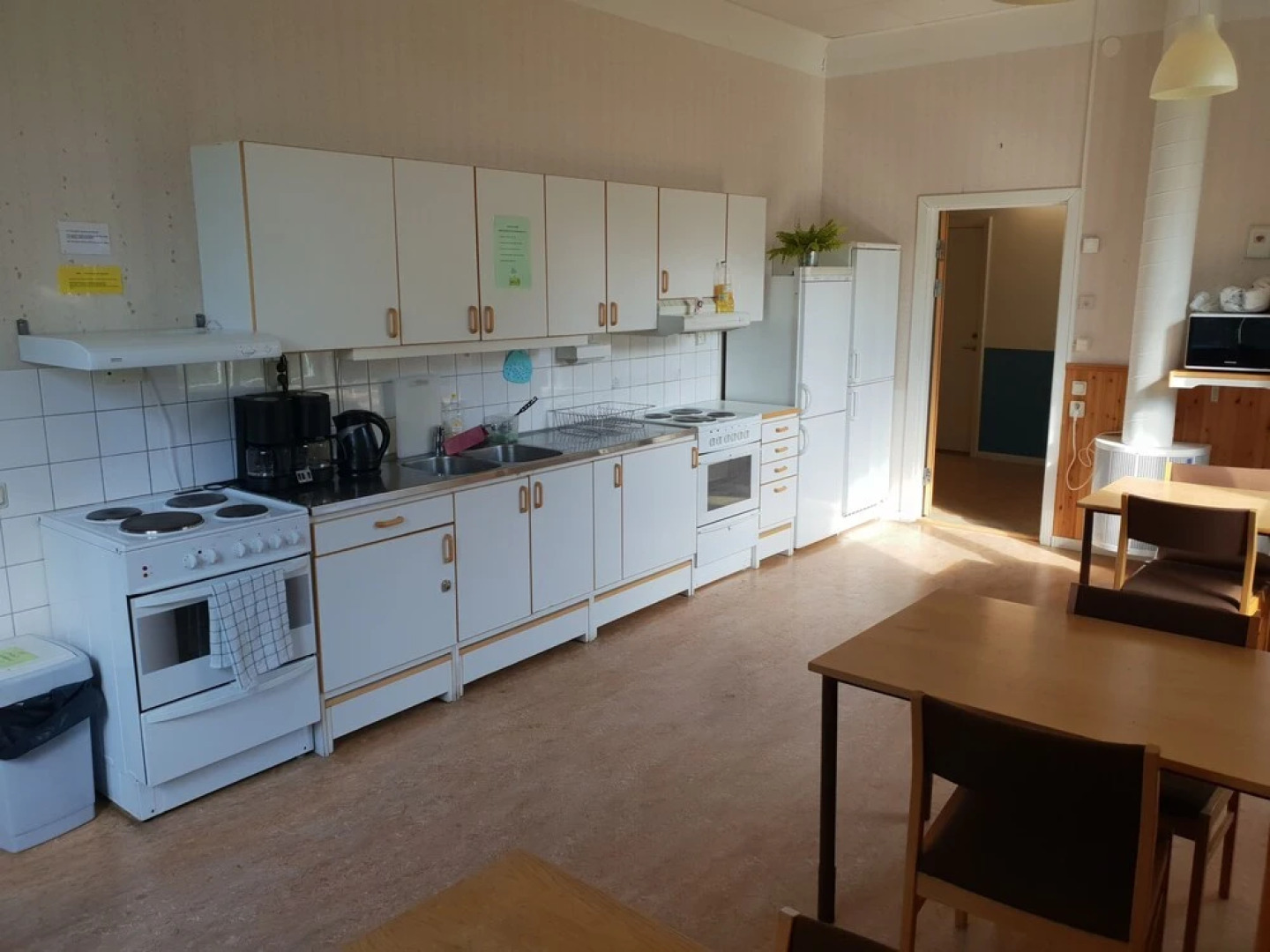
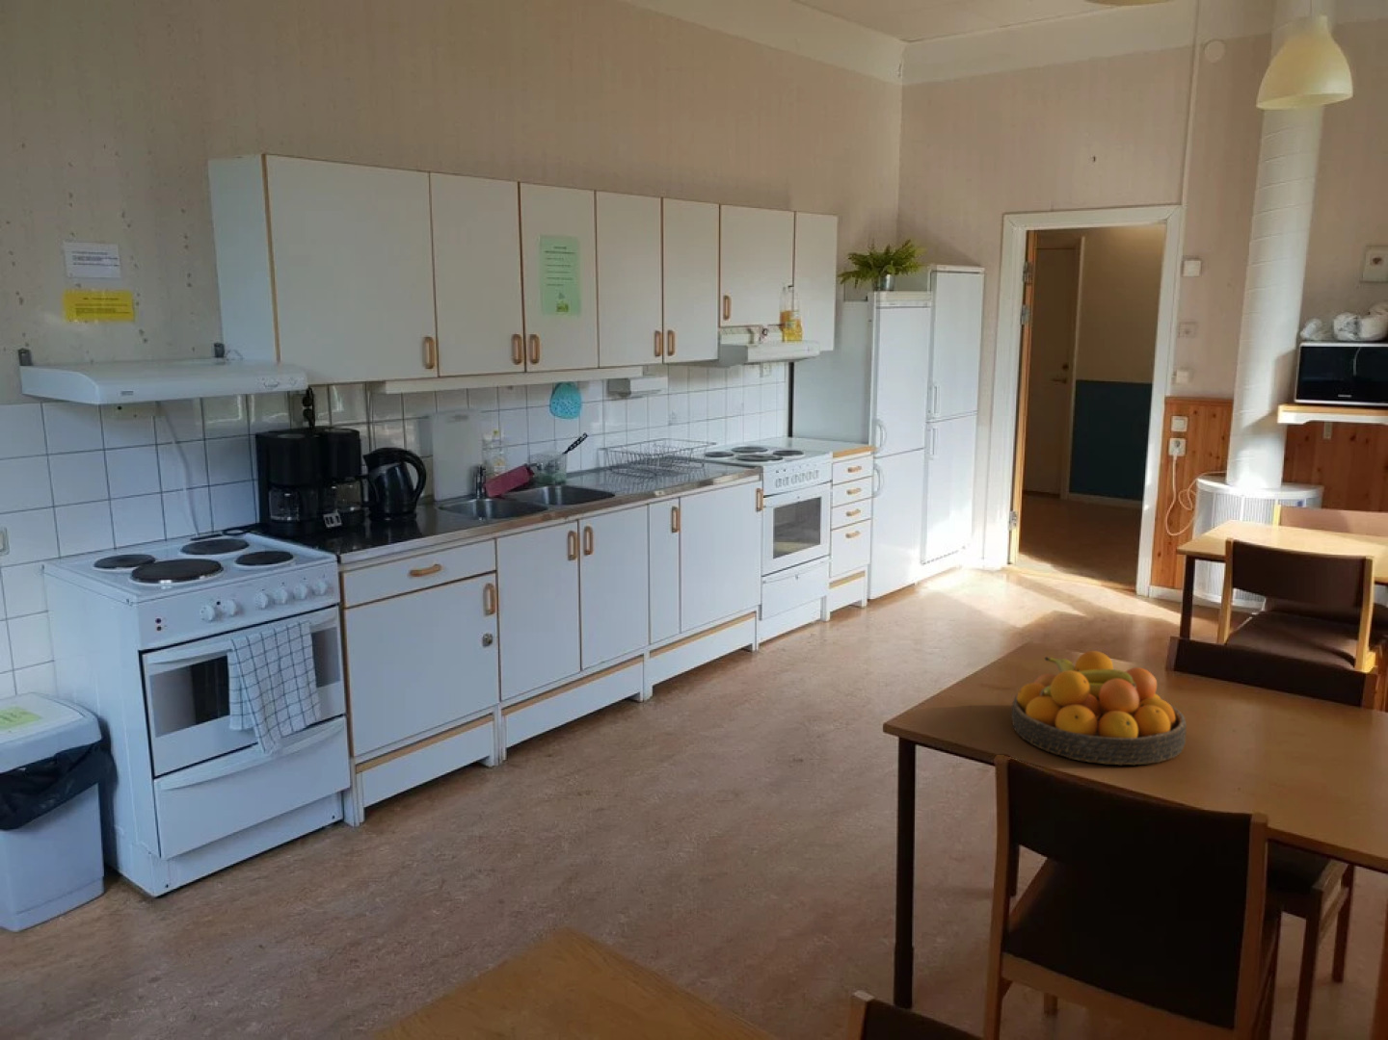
+ fruit bowl [1010,650,1188,766]
